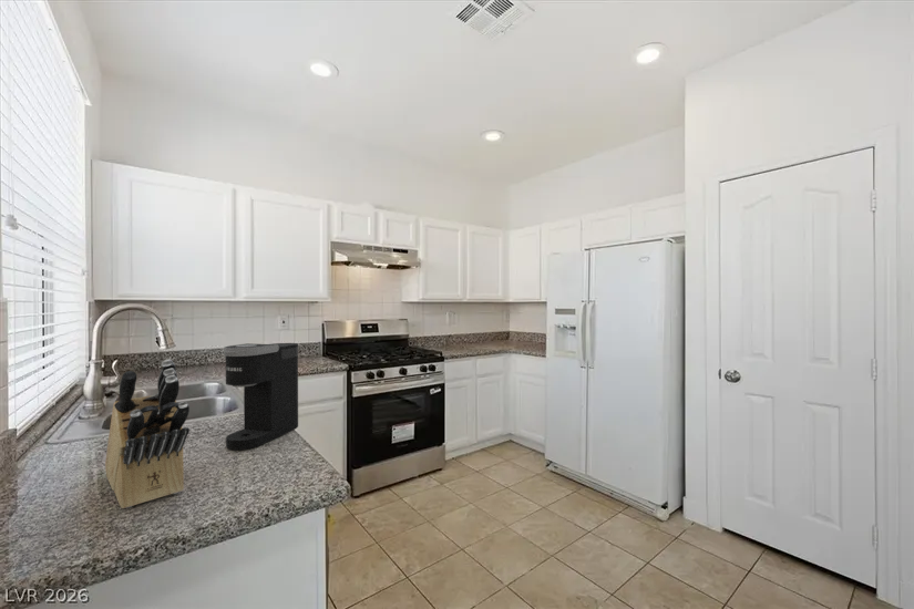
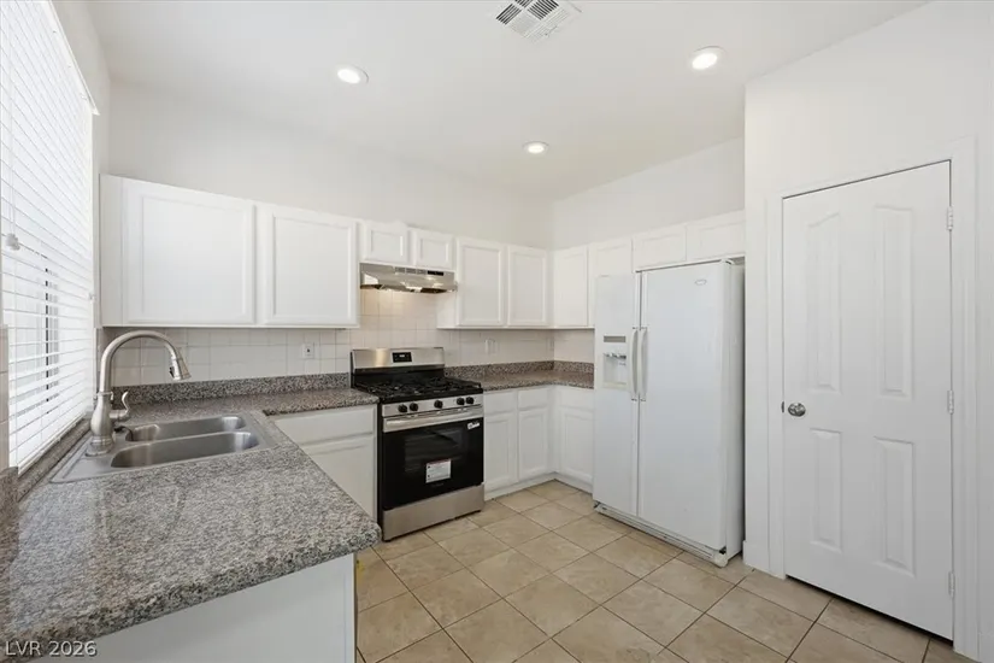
- knife block [104,358,191,509]
- coffee maker [223,342,299,452]
